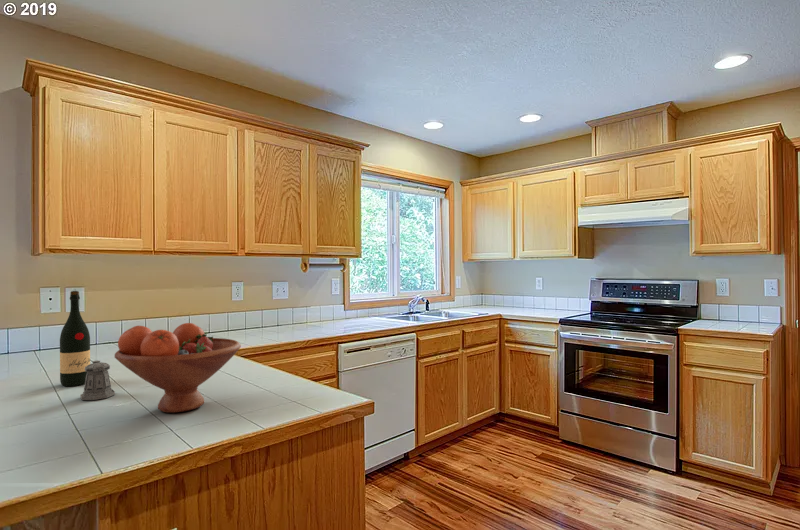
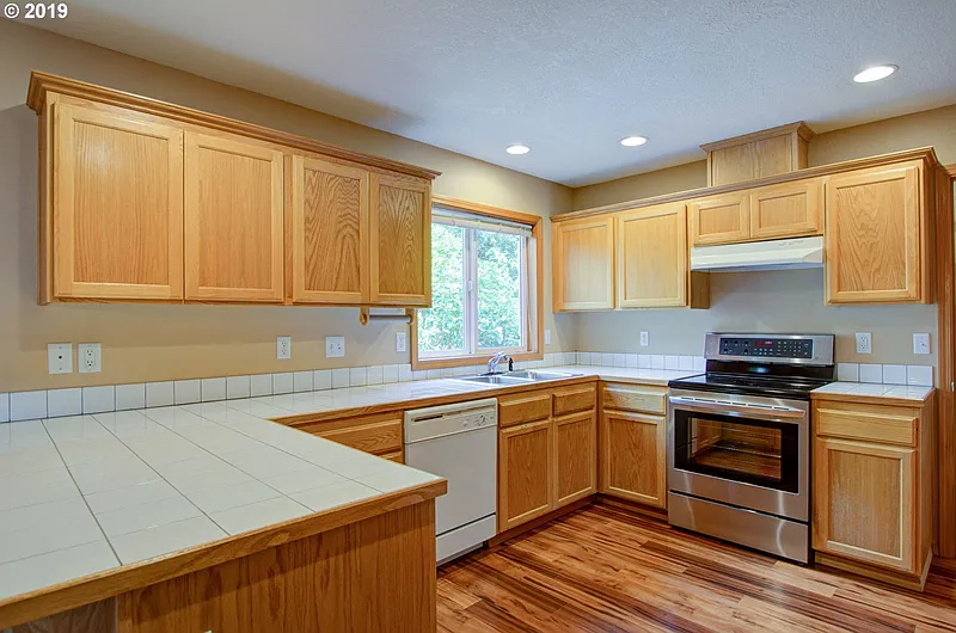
- pepper shaker [79,360,116,401]
- fruit bowl [114,322,242,414]
- wine bottle [59,290,91,387]
